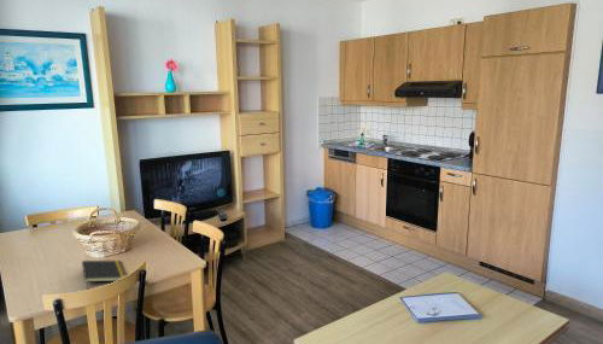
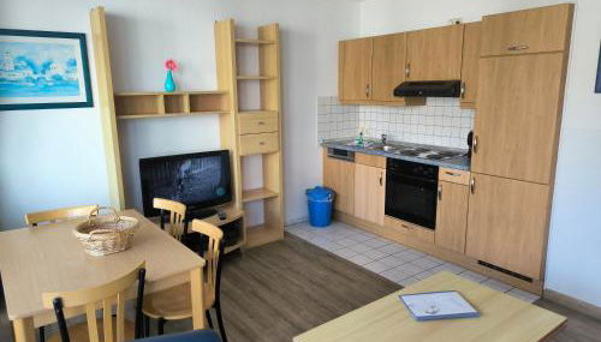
- notepad [81,260,127,291]
